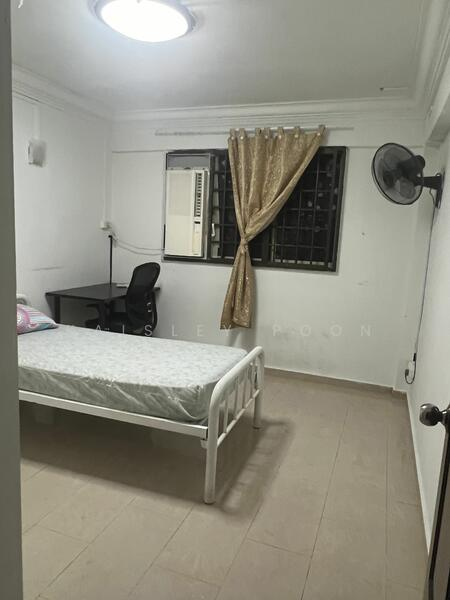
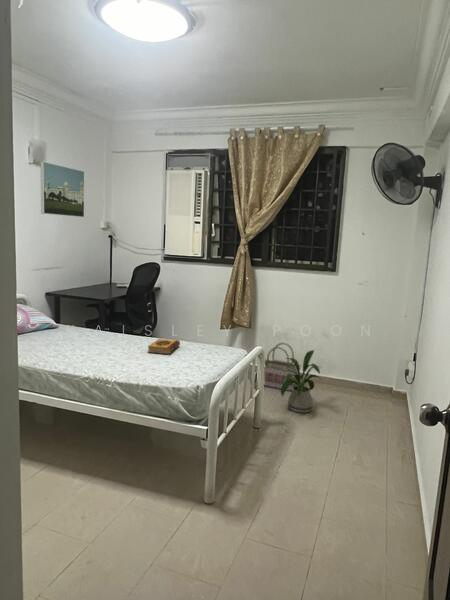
+ house plant [280,349,324,414]
+ basket [263,342,302,392]
+ hardback book [147,338,181,356]
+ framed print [40,161,85,218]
